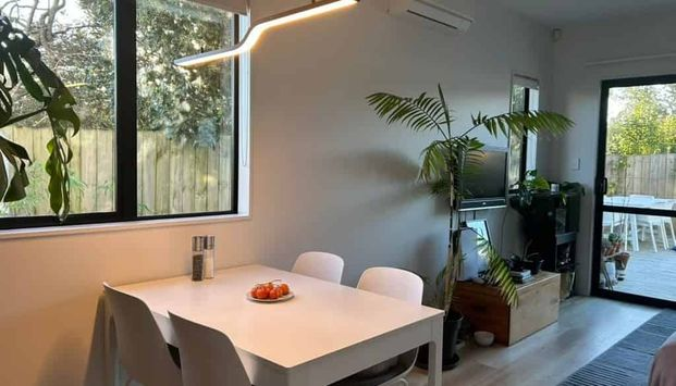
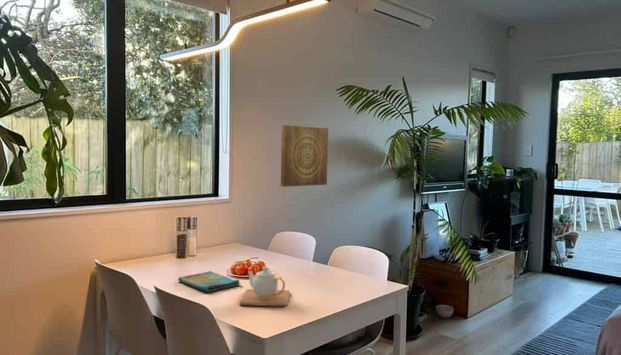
+ dish towel [177,270,241,293]
+ wall art [280,124,329,188]
+ teapot [238,265,291,307]
